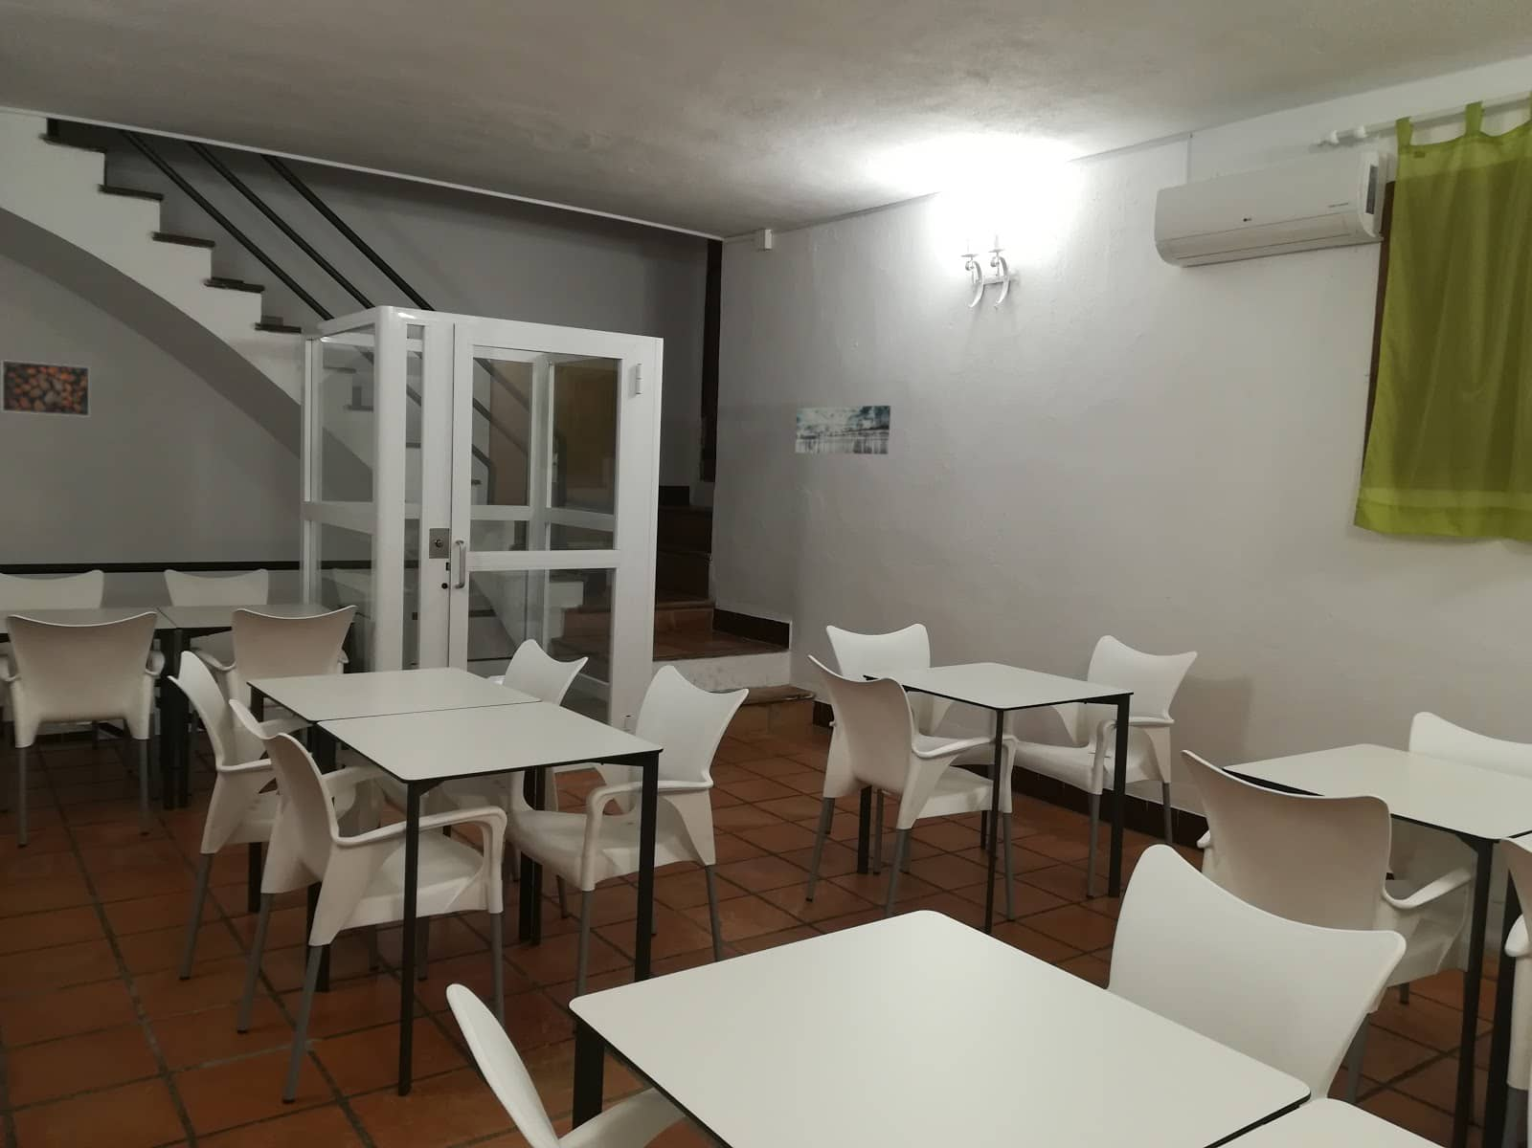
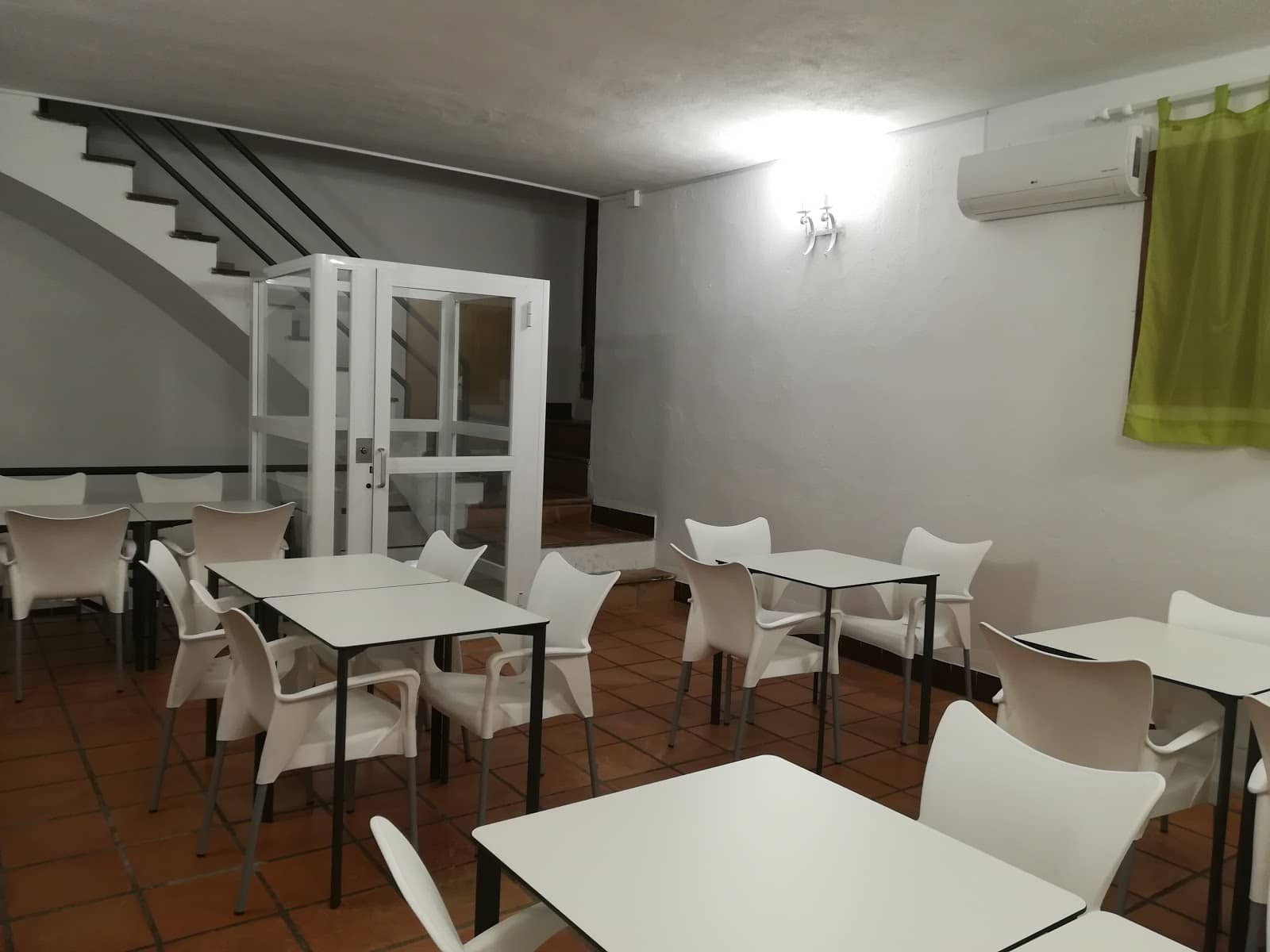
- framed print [0,359,90,418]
- wall art [794,405,891,456]
